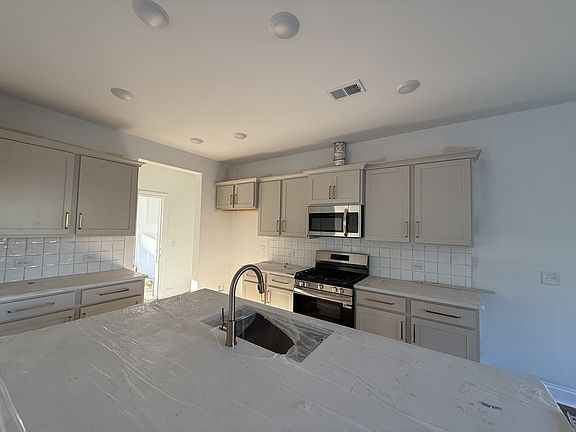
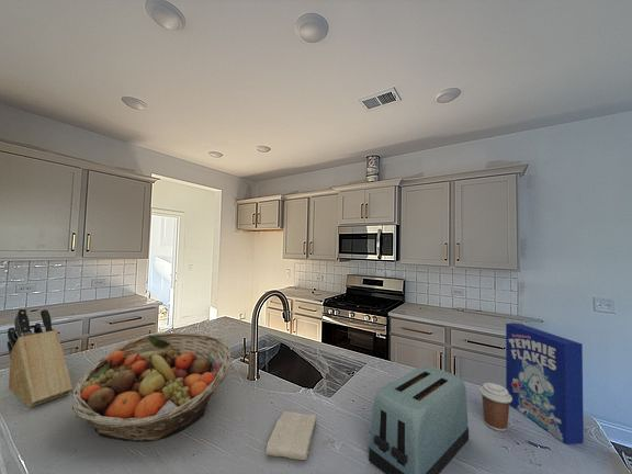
+ washcloth [264,410,317,461]
+ cereal box [505,321,585,445]
+ coffee cup [478,382,512,432]
+ toaster [368,365,470,474]
+ fruit basket [71,331,233,442]
+ knife block [7,307,74,409]
